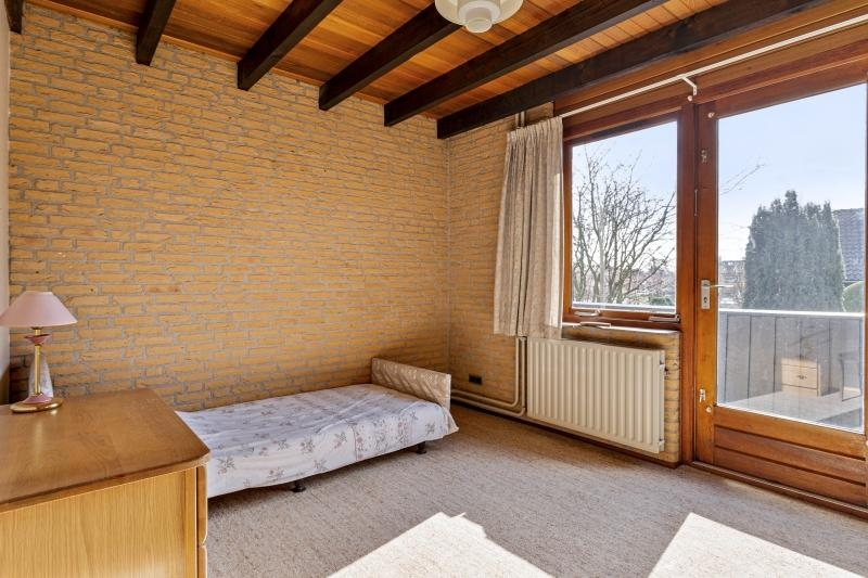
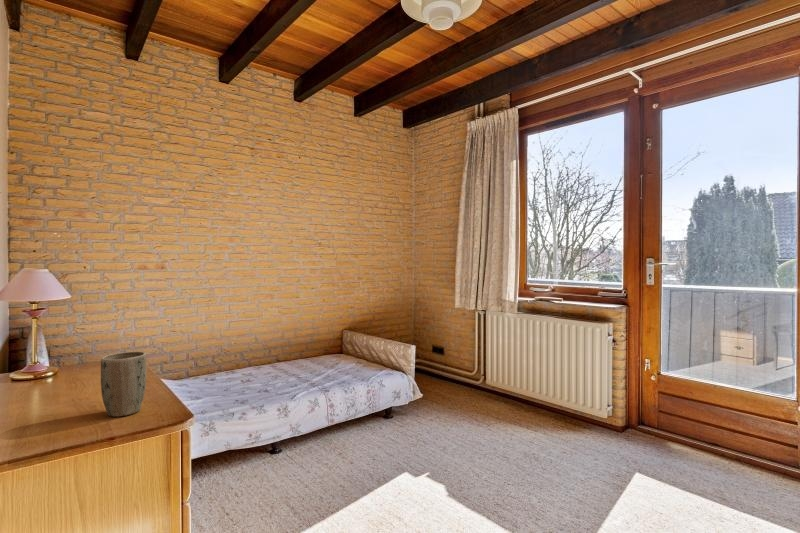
+ plant pot [100,351,148,418]
